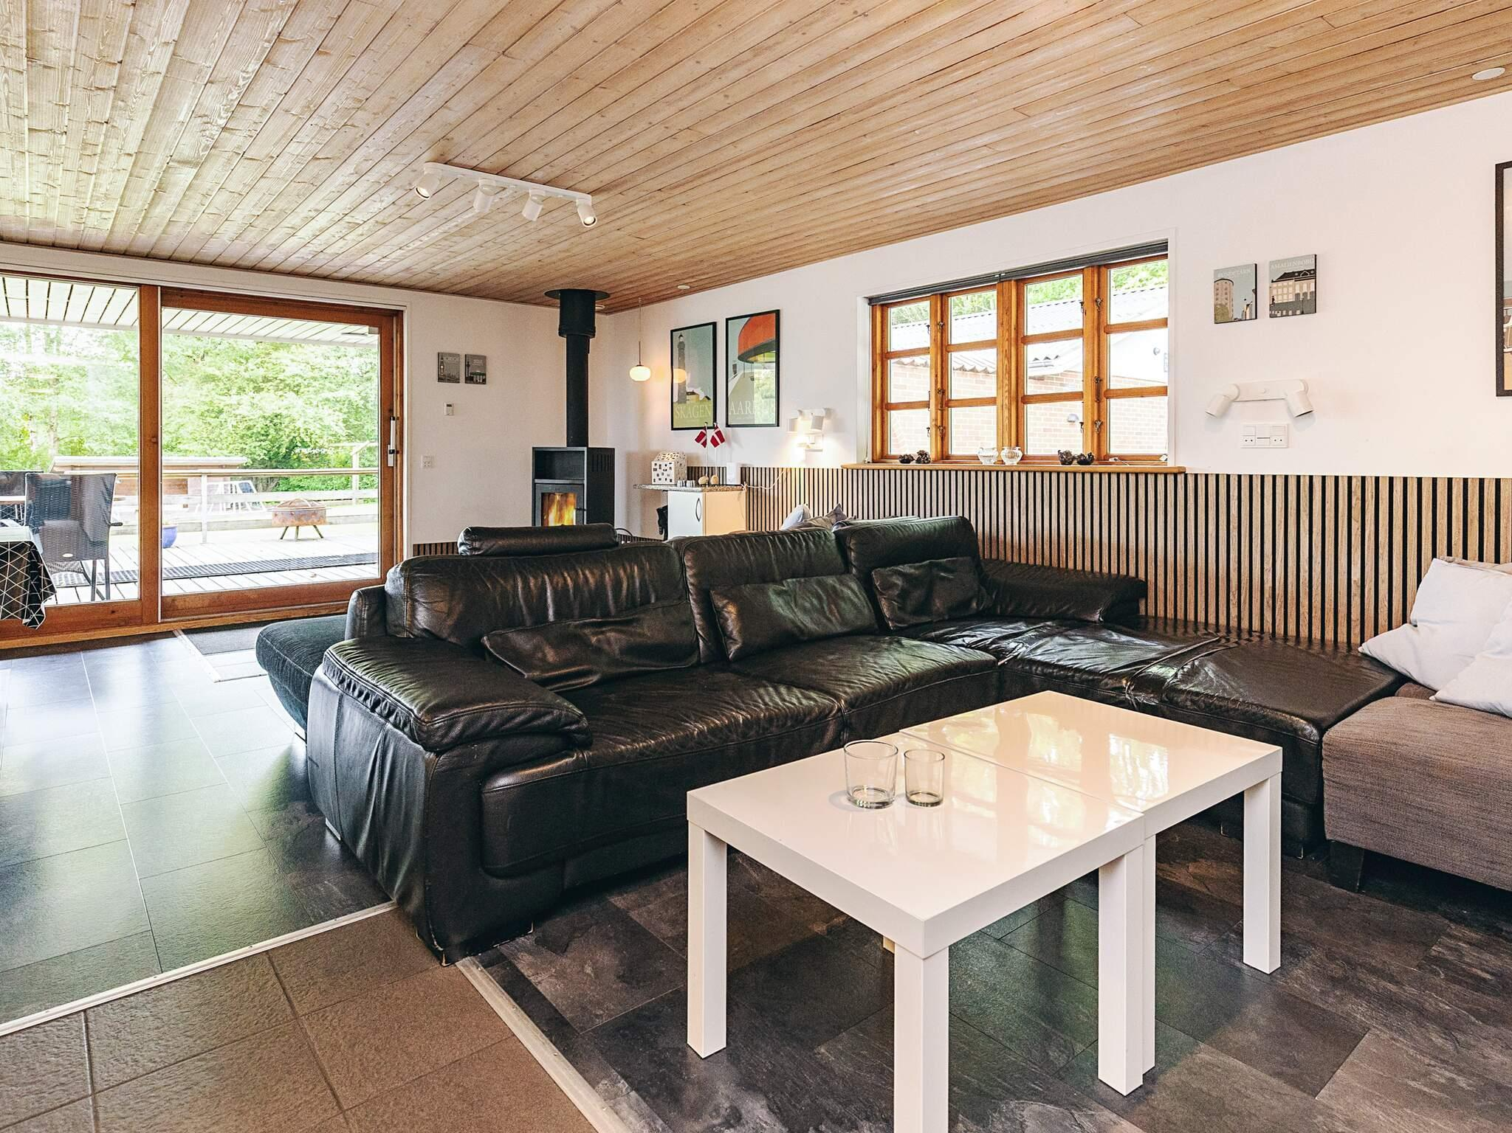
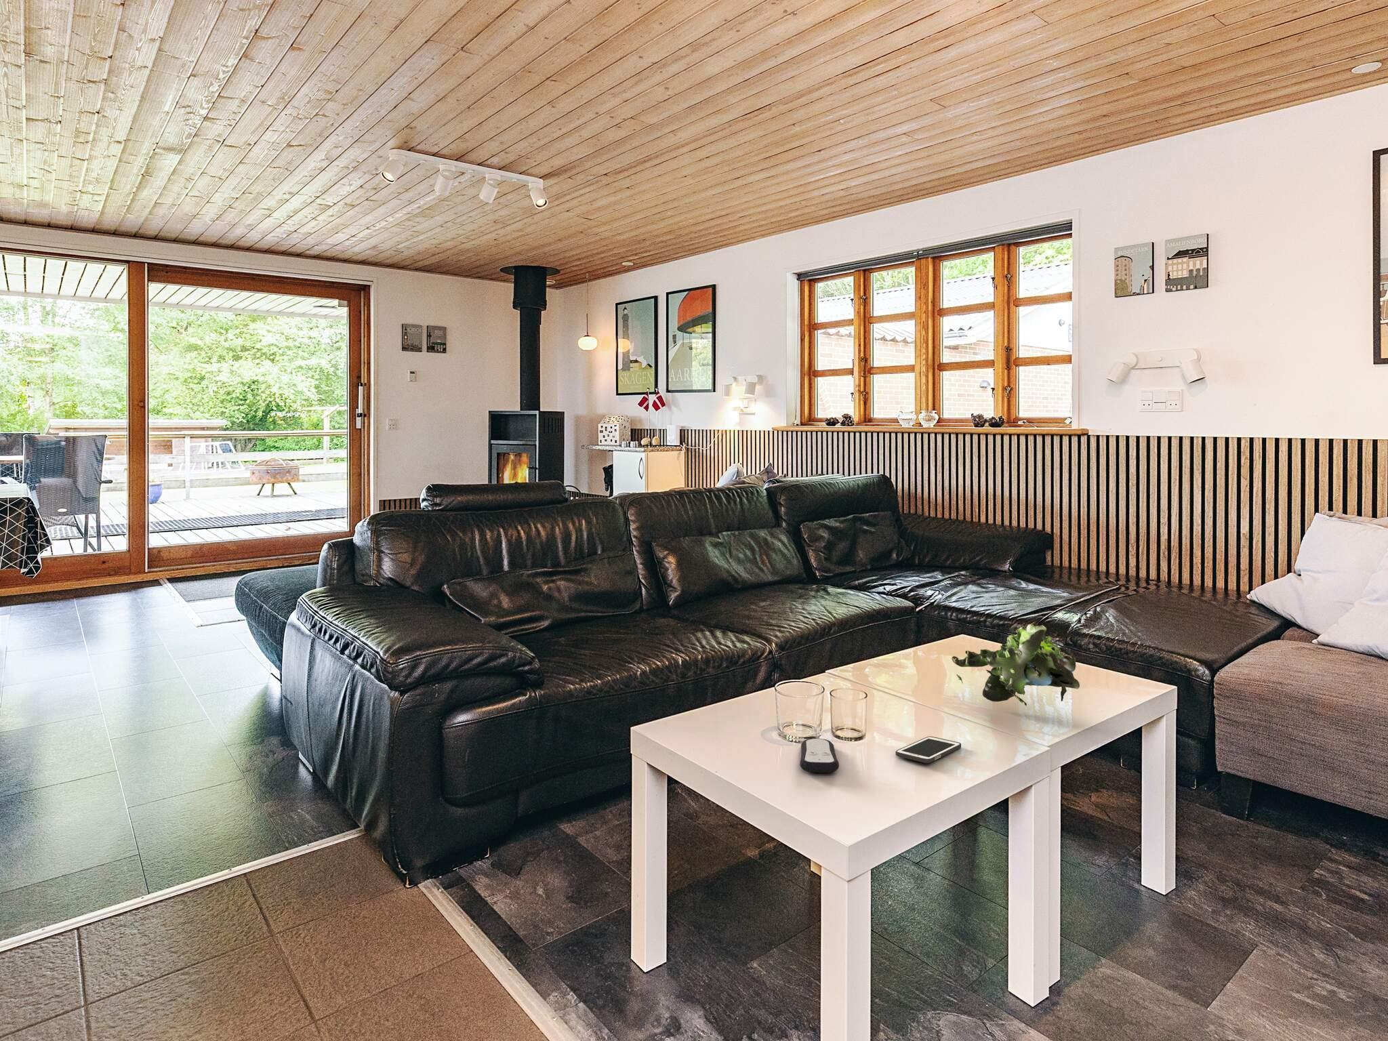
+ remote control [799,738,839,773]
+ cell phone [895,736,962,764]
+ plant [950,623,1080,706]
